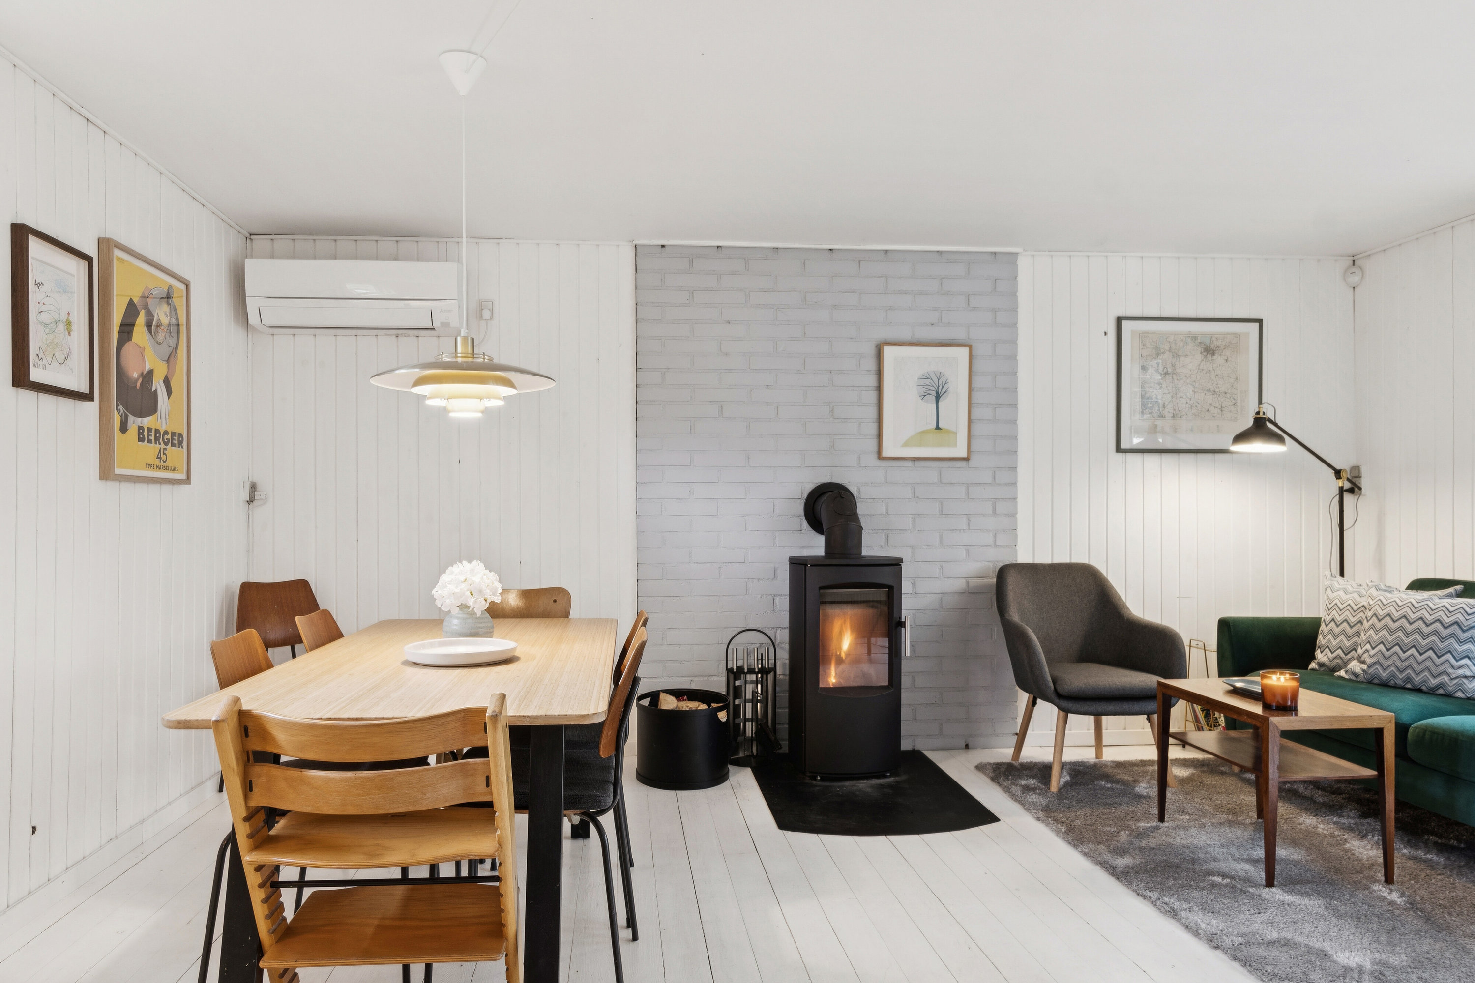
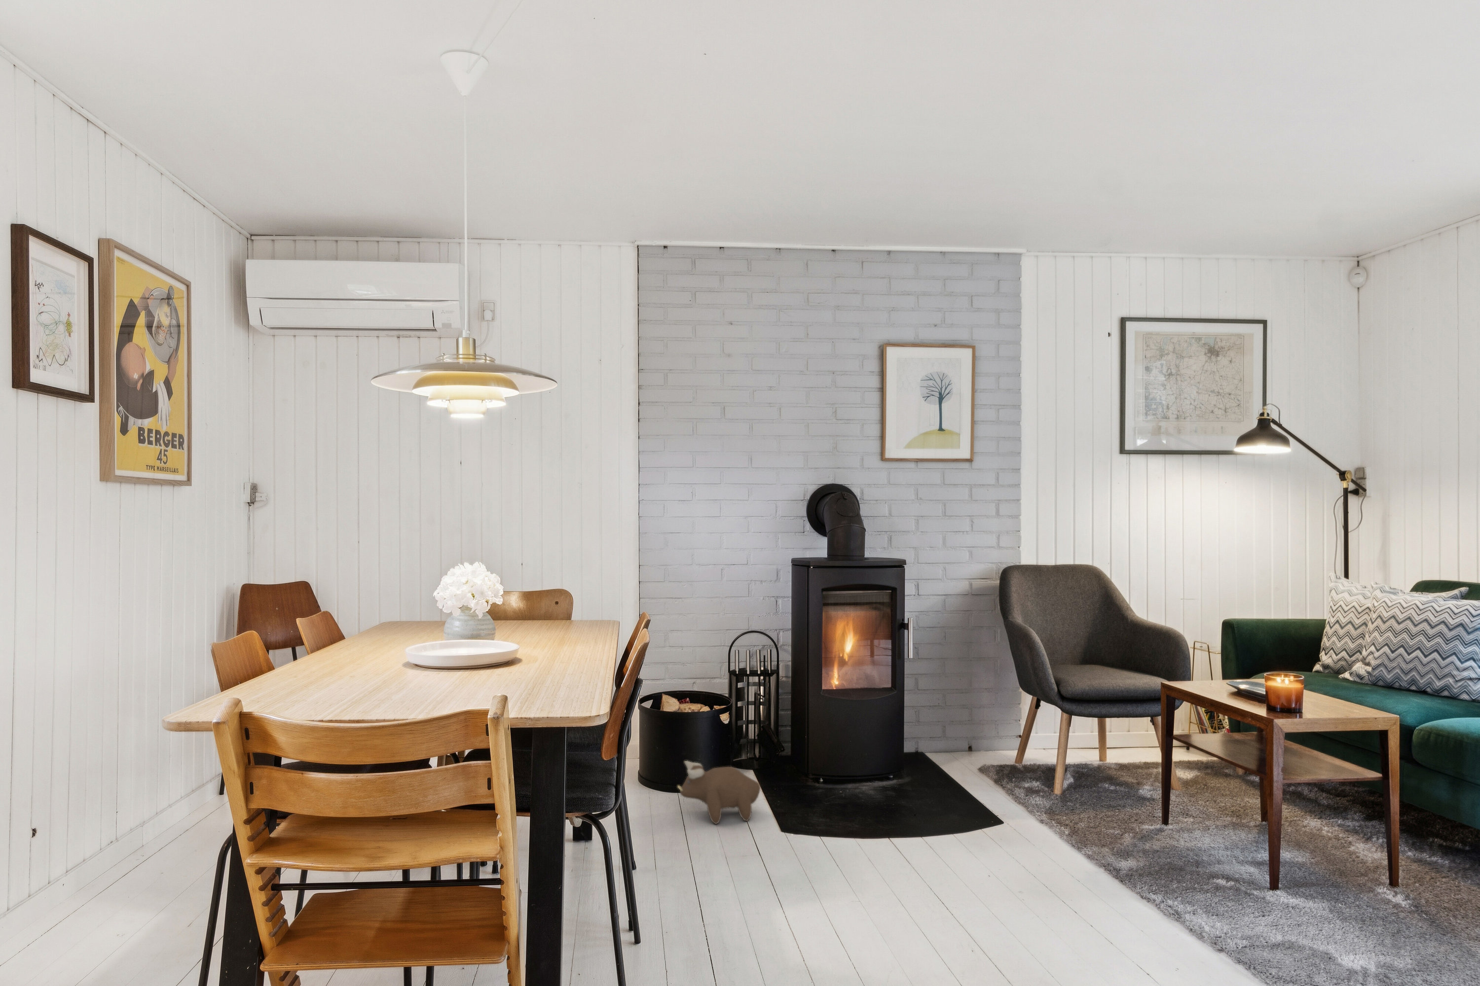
+ plush toy [677,760,761,825]
